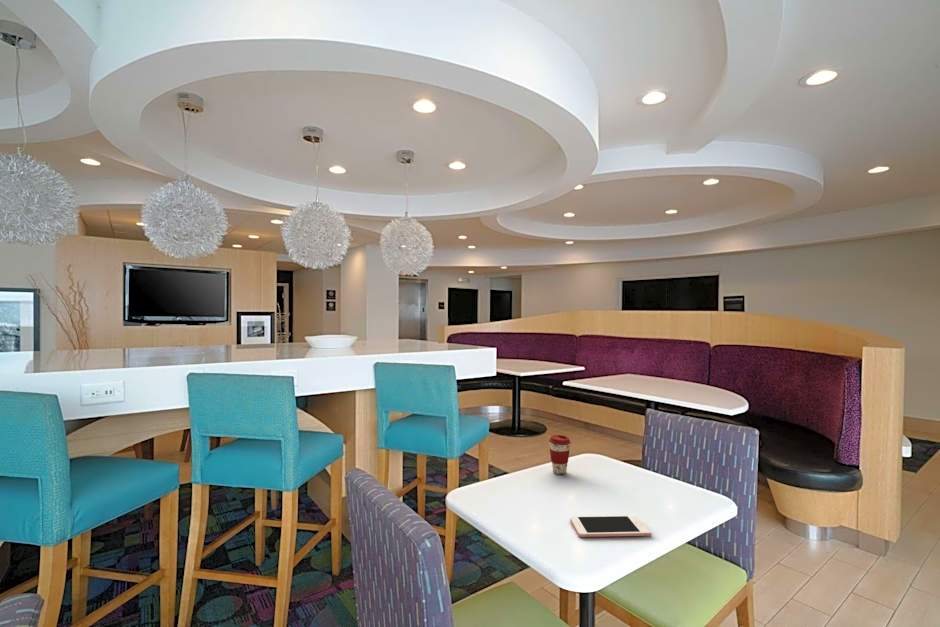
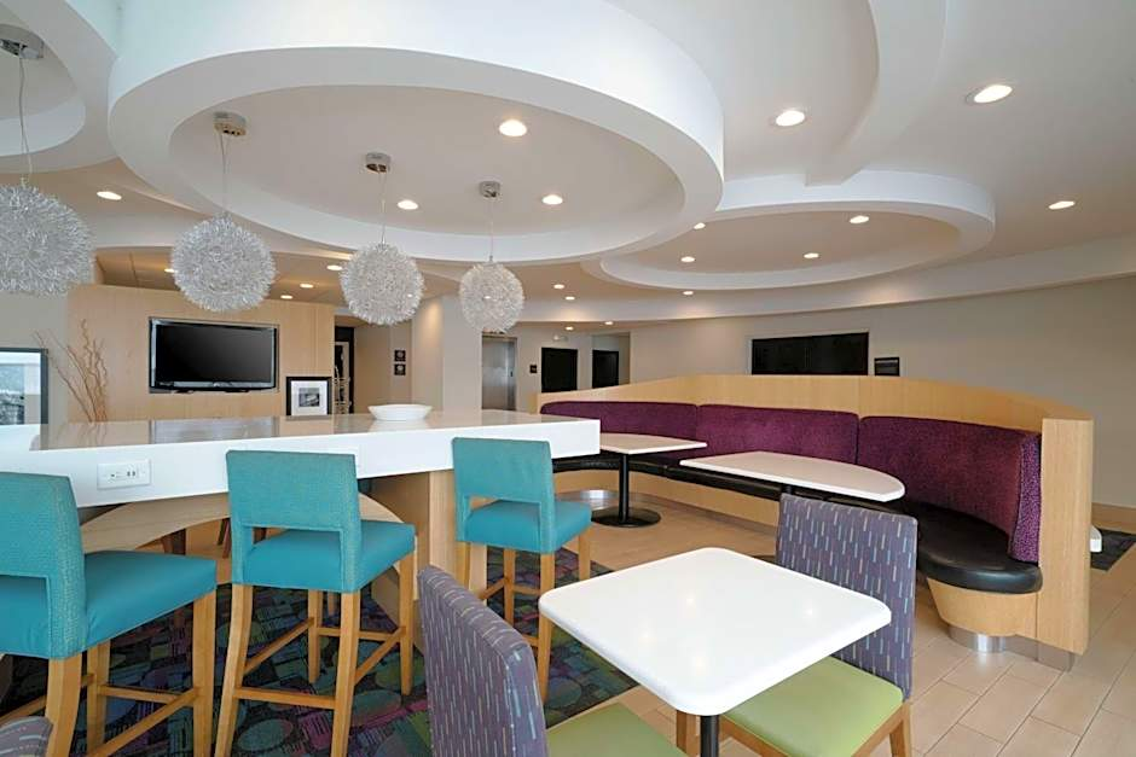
- coffee cup [548,434,572,475]
- cell phone [569,515,652,538]
